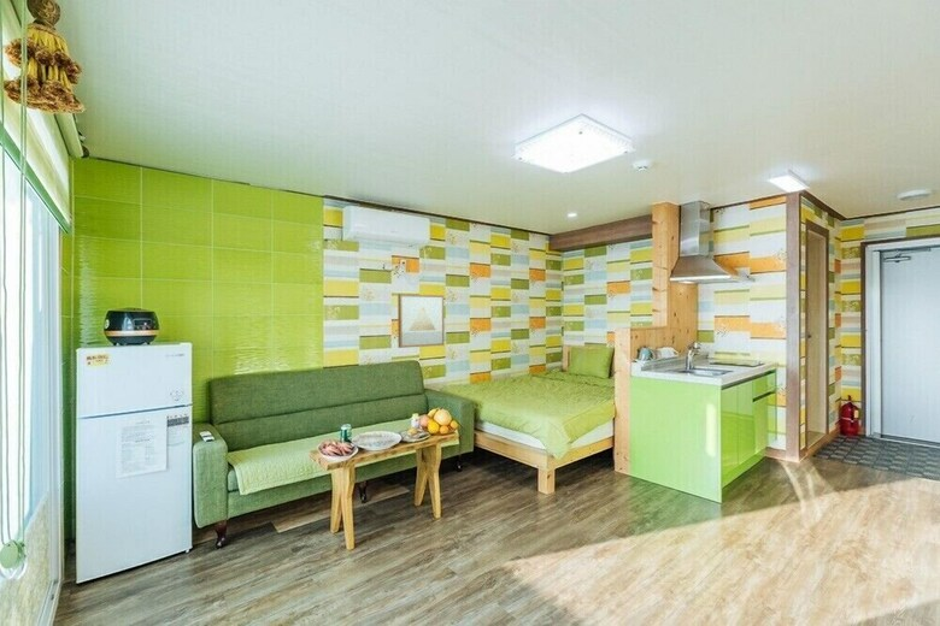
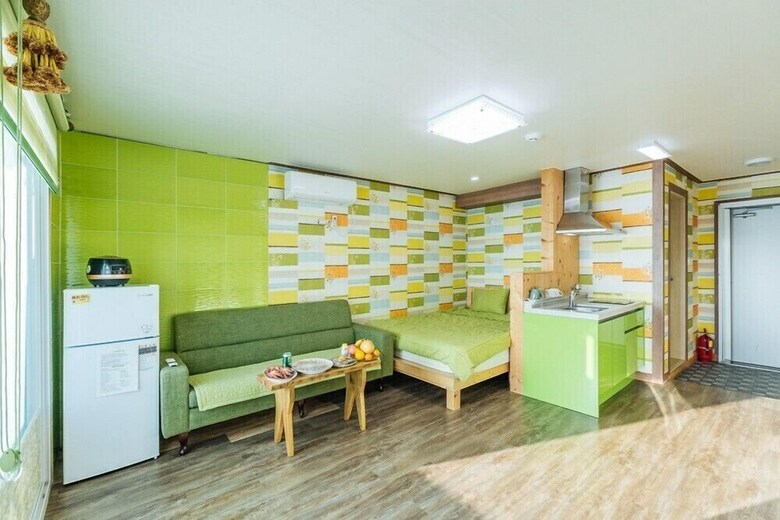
- wall art [396,294,446,349]
